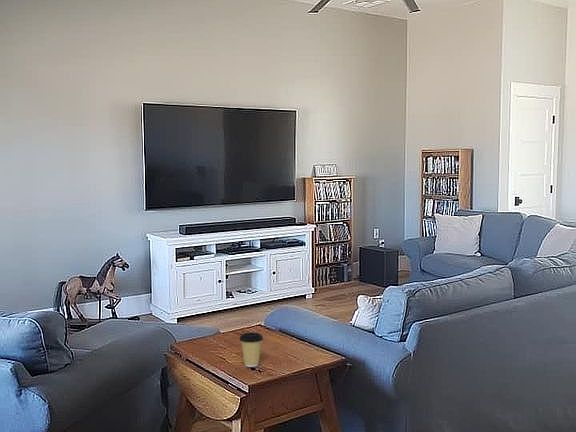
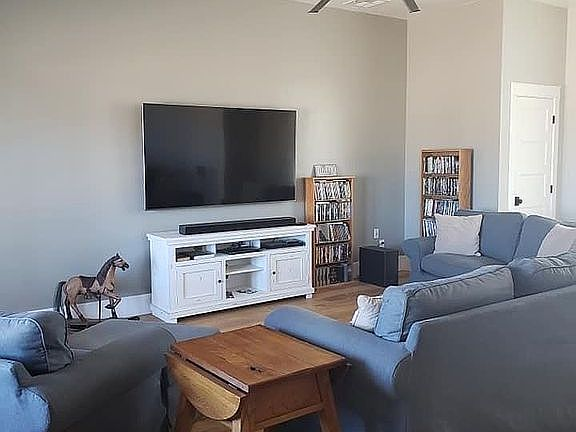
- coffee cup [239,332,264,368]
